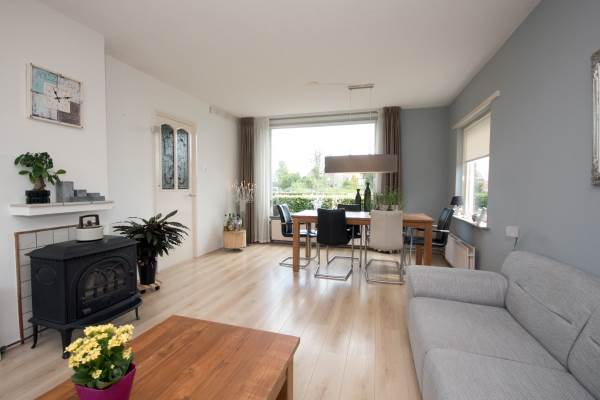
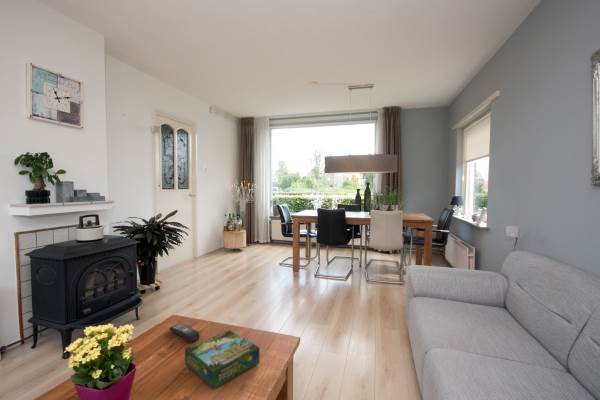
+ board game [184,329,261,390]
+ remote control [169,323,200,344]
